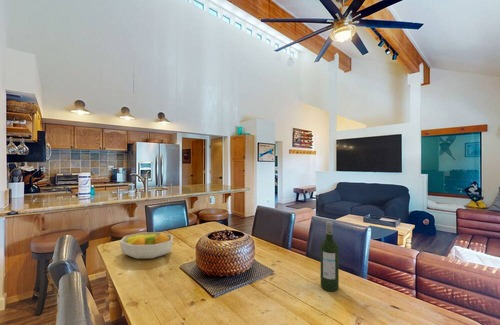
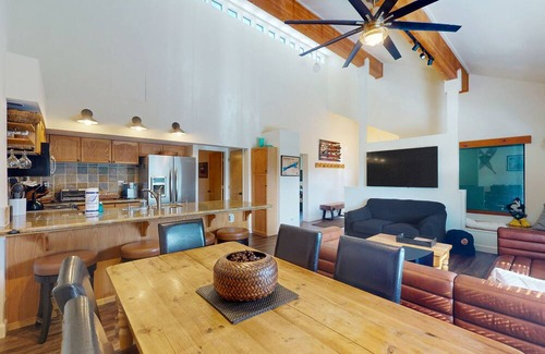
- wine bottle [320,220,340,292]
- fruit bowl [119,231,174,260]
